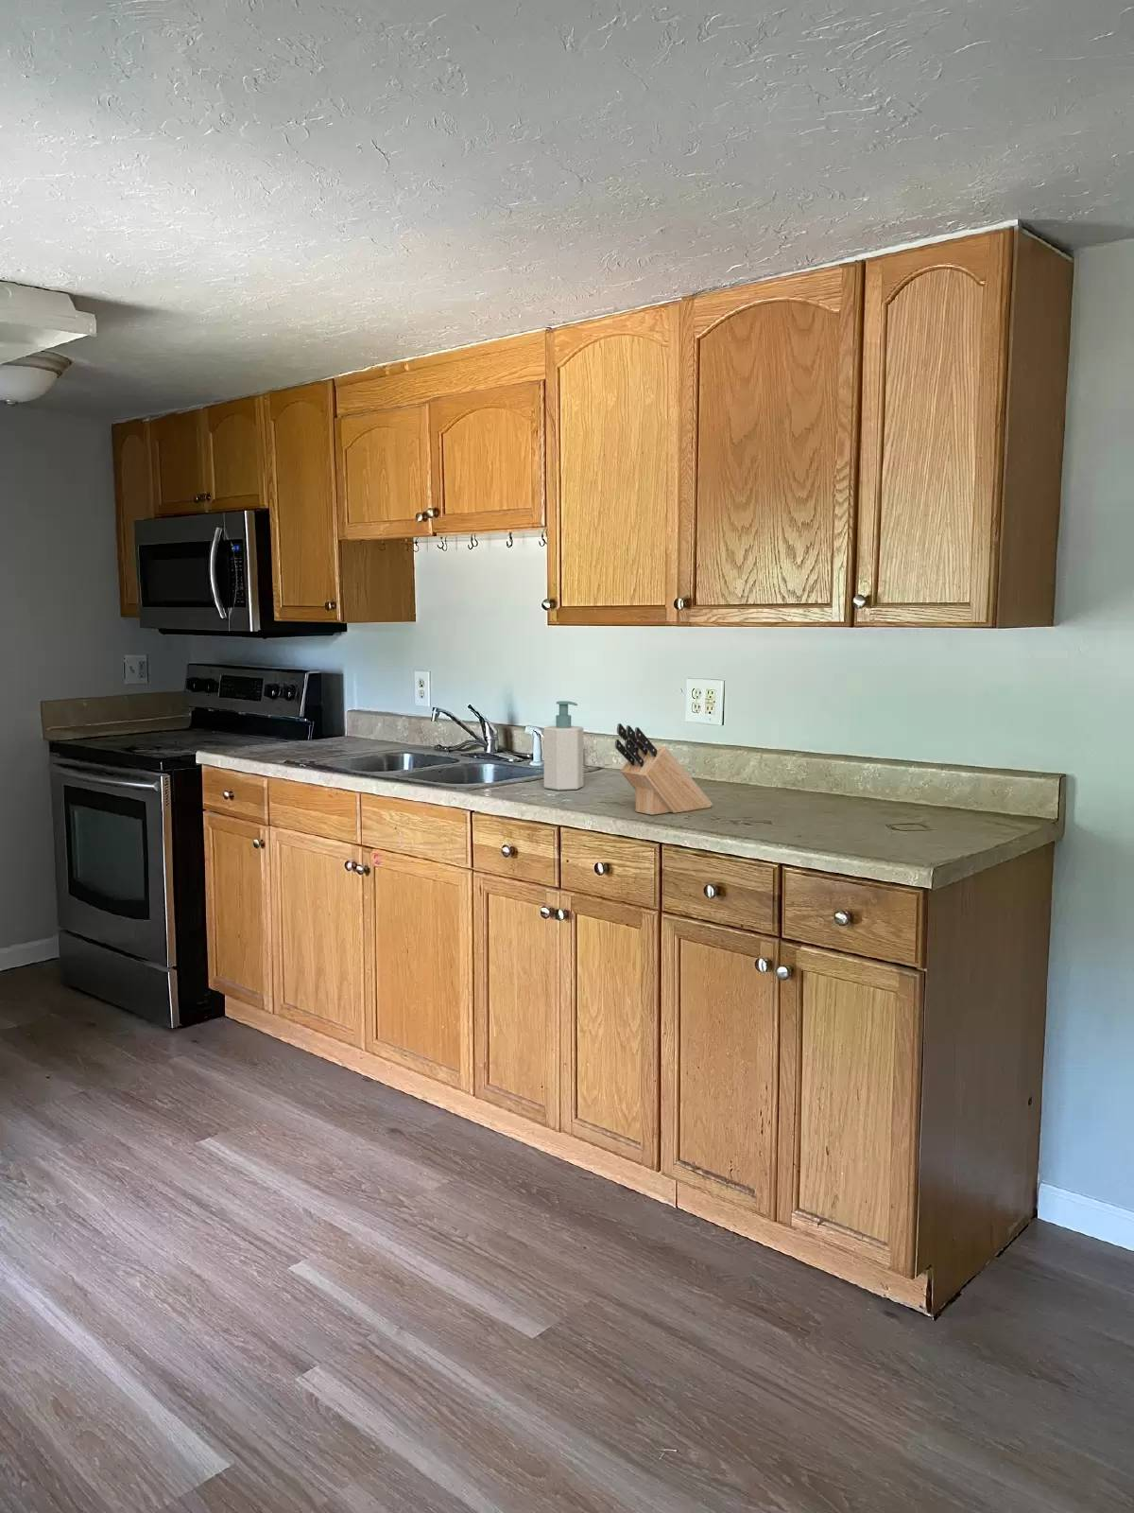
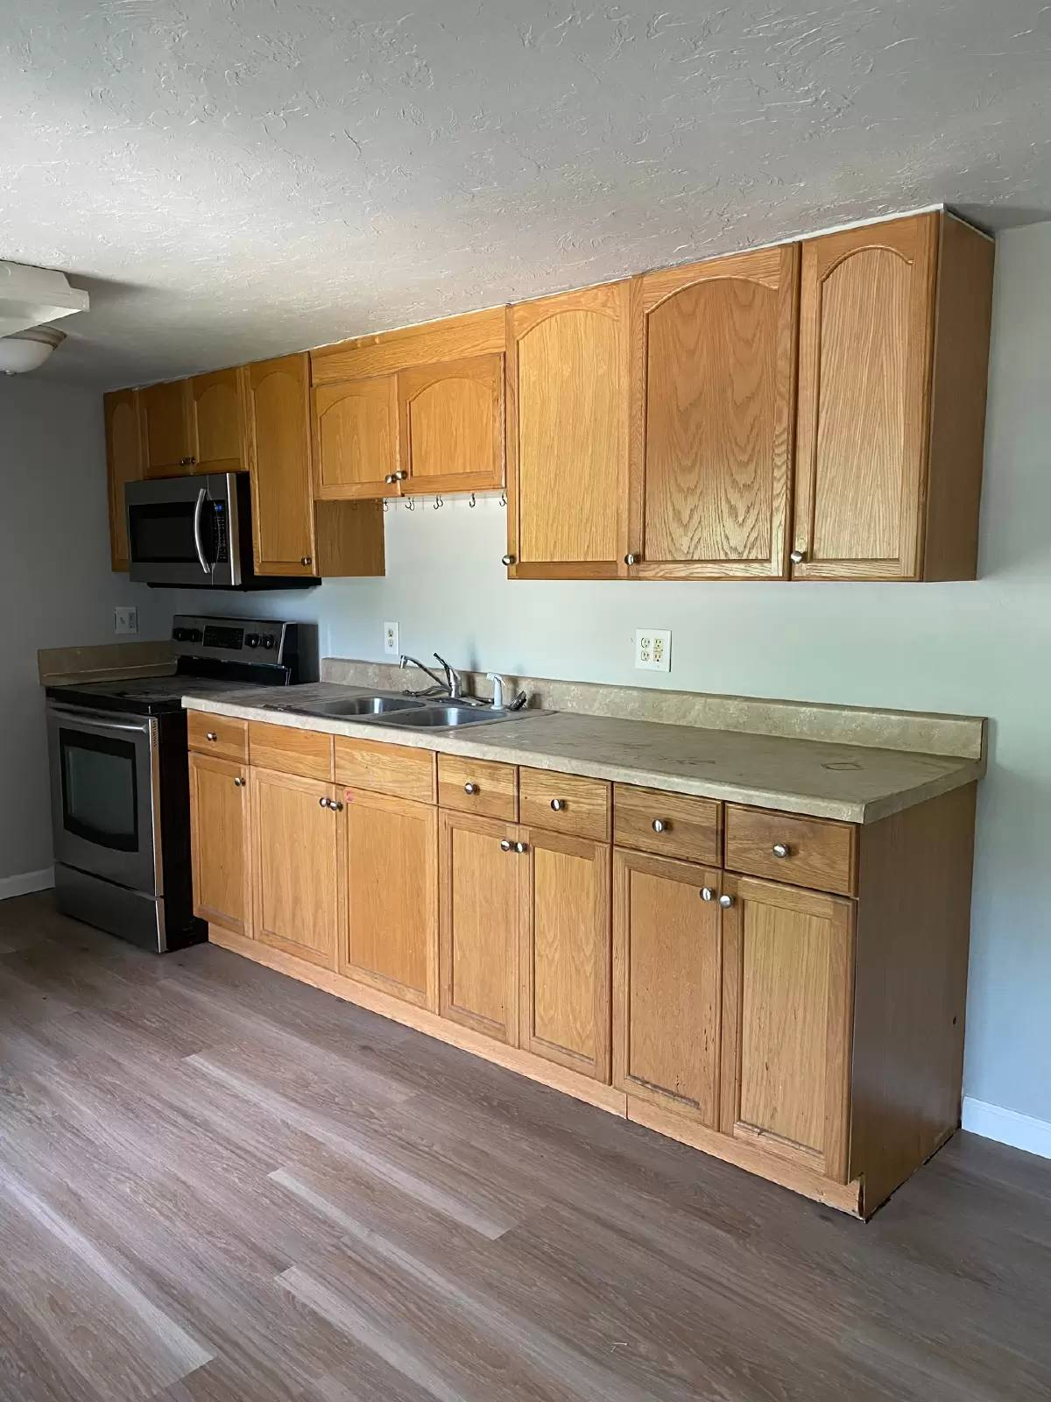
- knife block [615,722,714,816]
- soap bottle [542,699,584,791]
